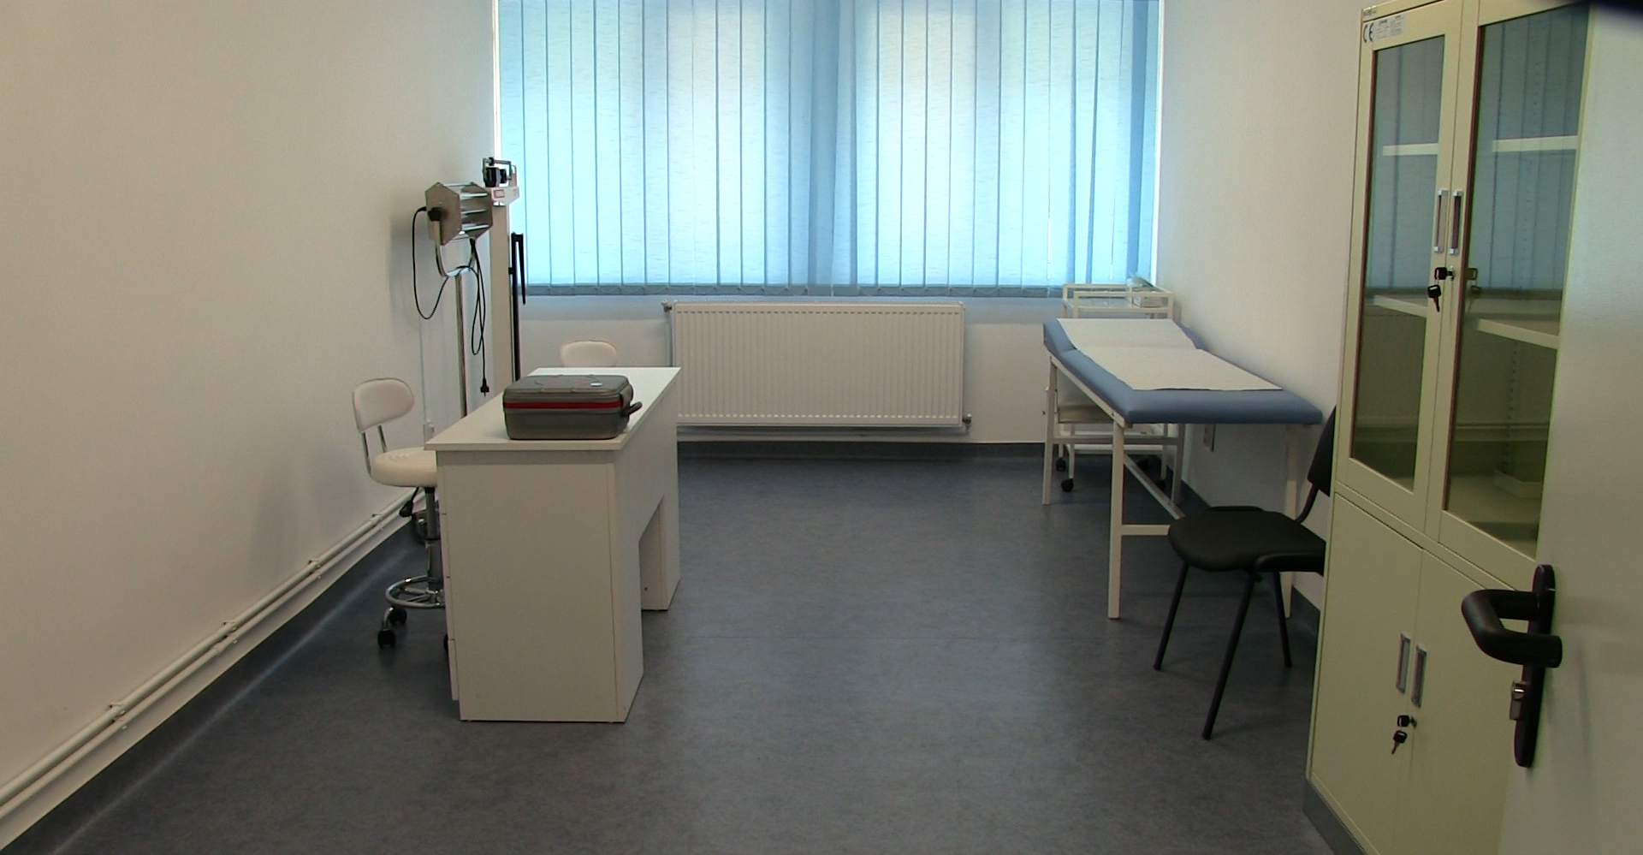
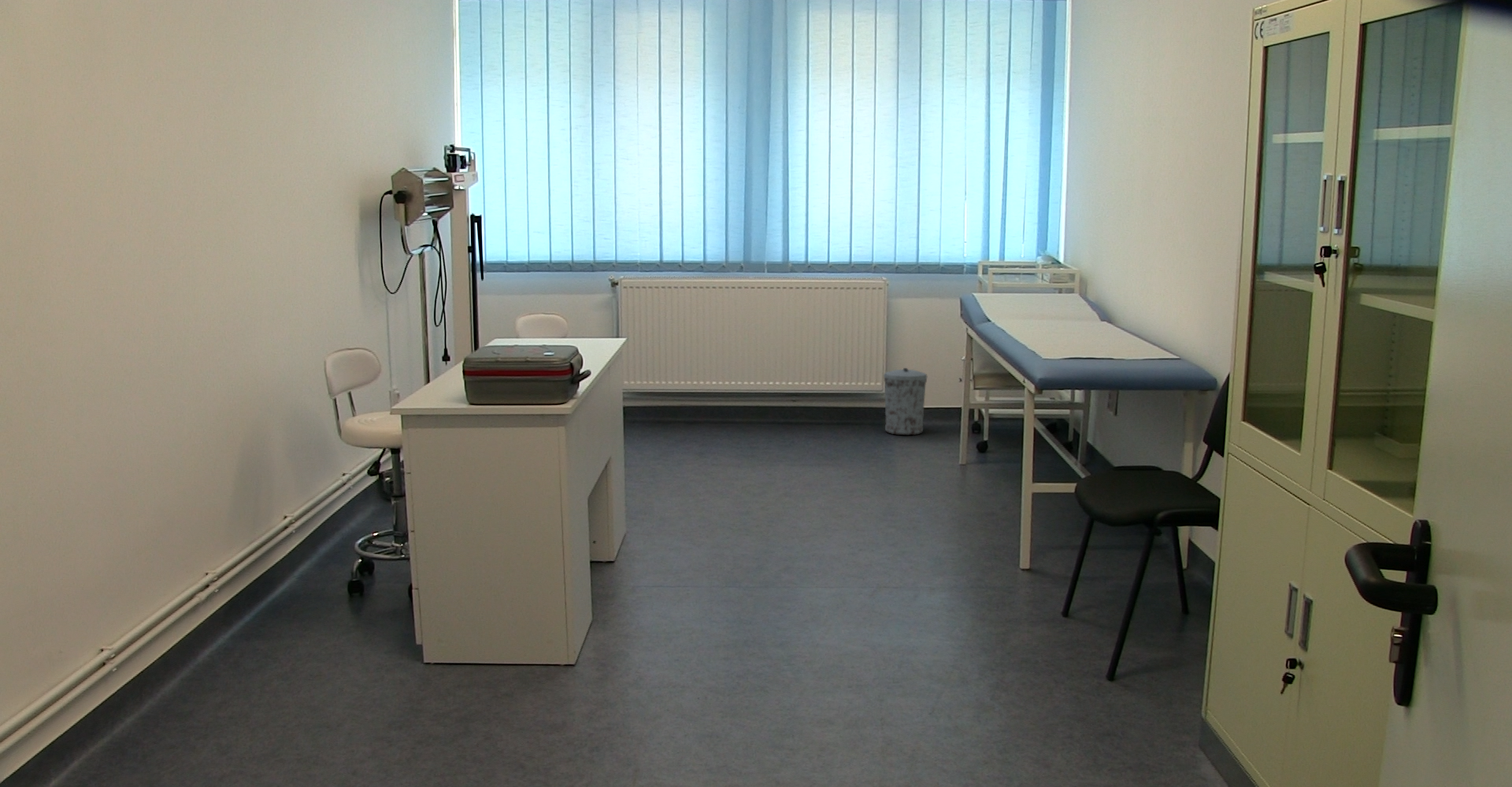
+ trash can [883,367,928,436]
